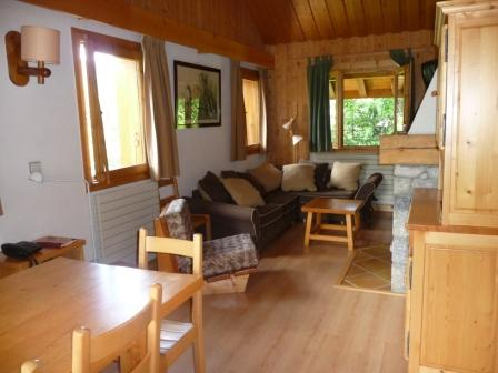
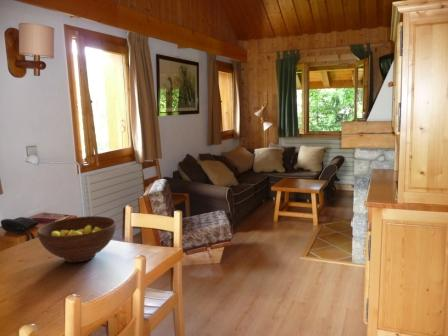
+ fruit bowl [36,215,117,263]
